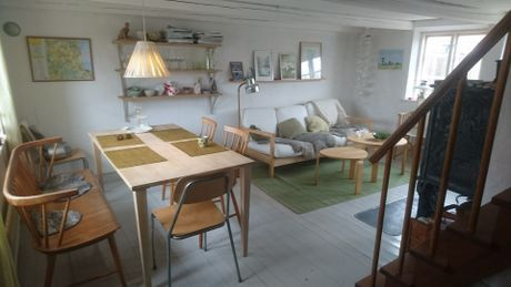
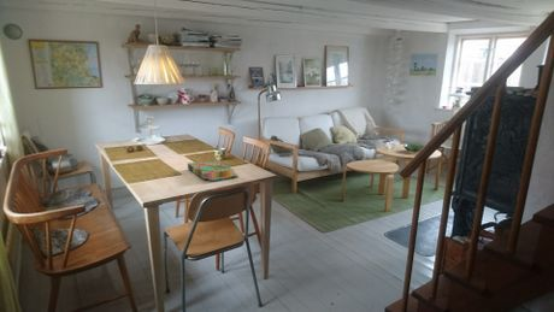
+ board game [187,159,240,182]
